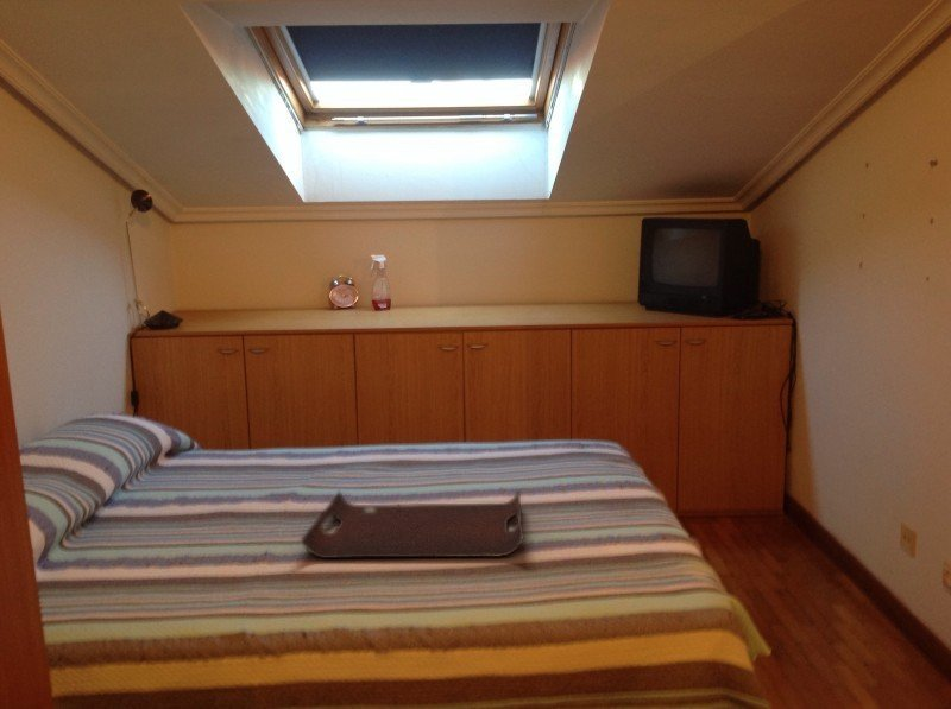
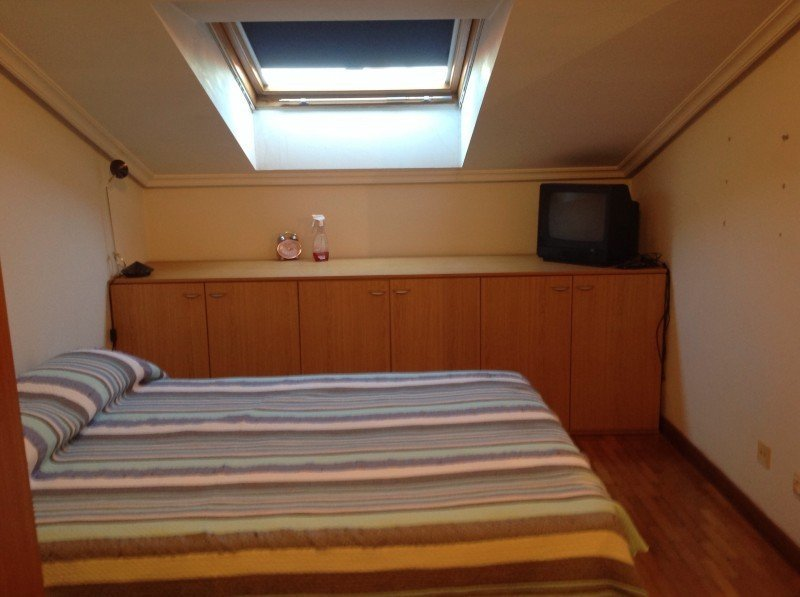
- serving tray [300,488,524,559]
